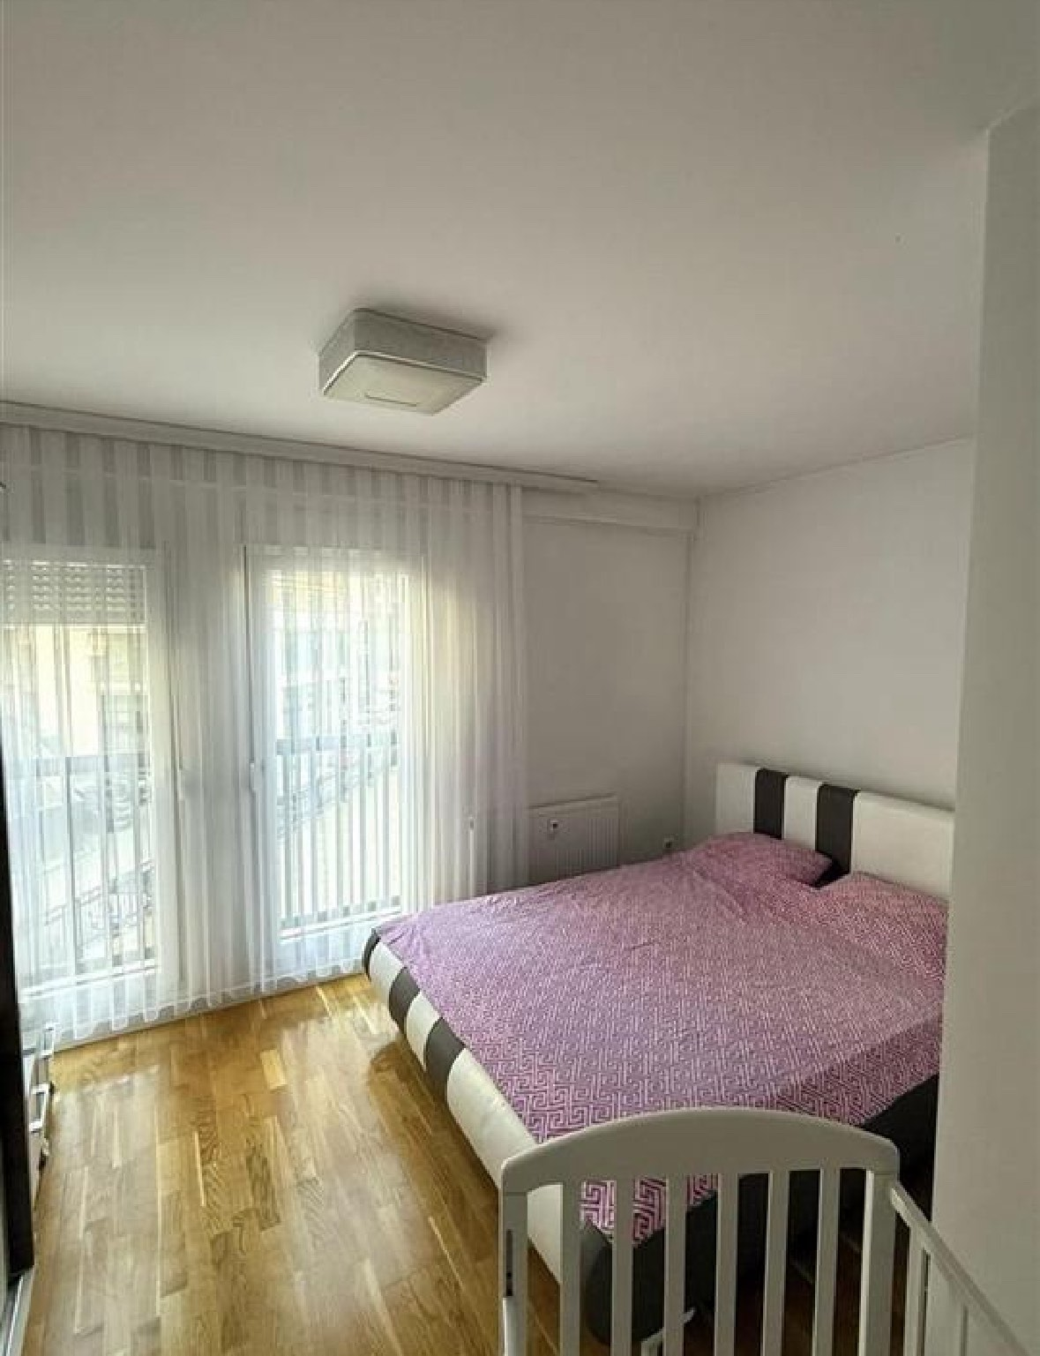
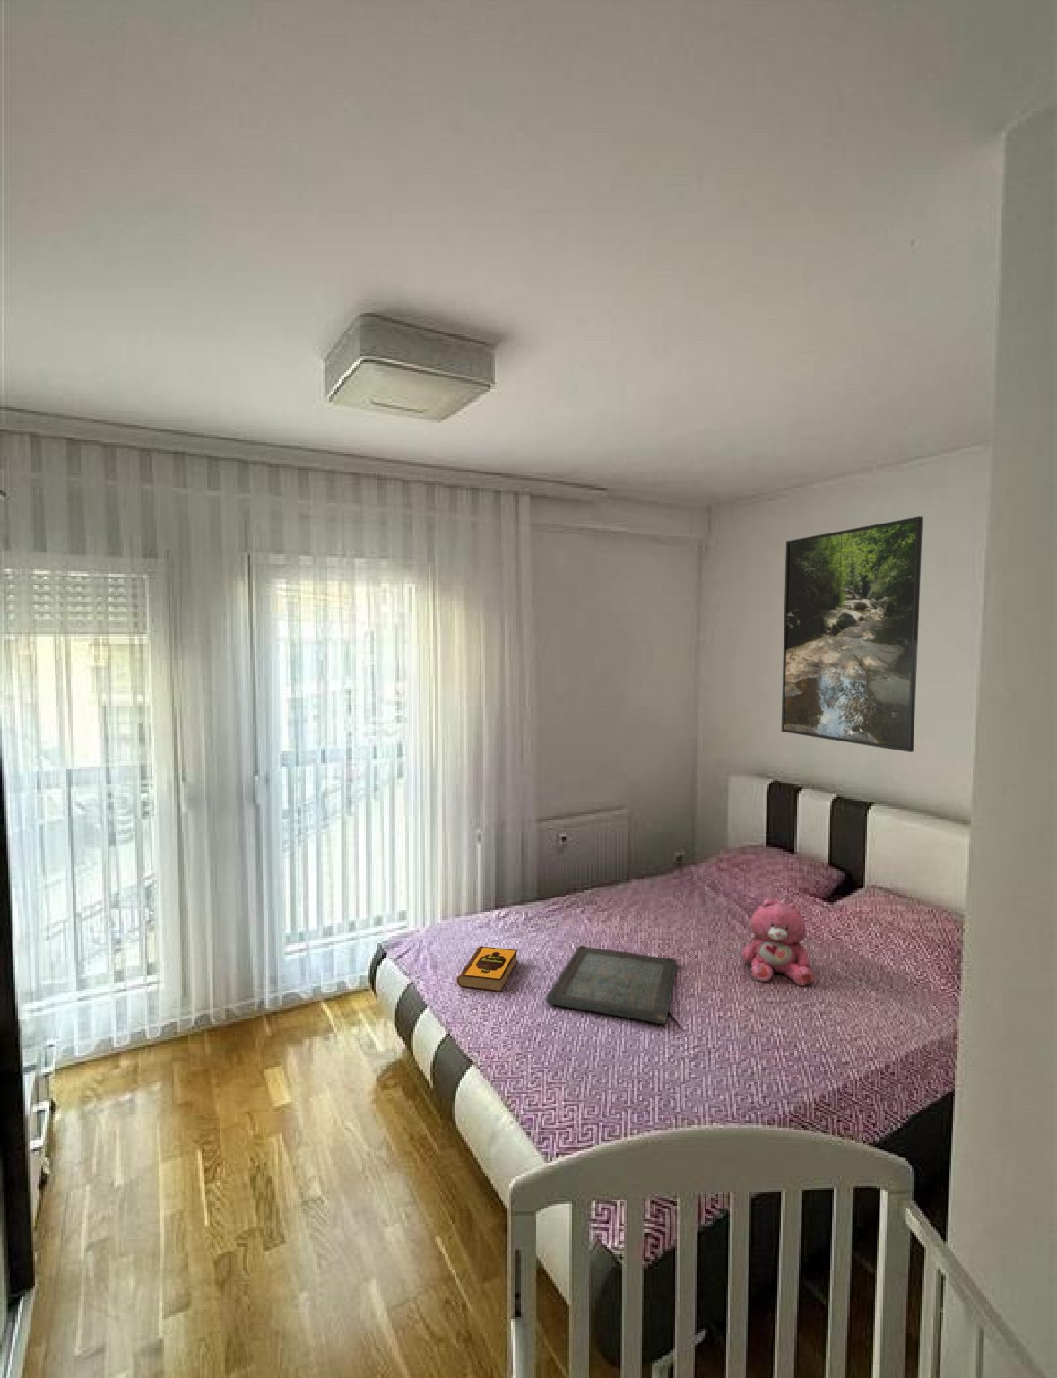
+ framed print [779,515,924,753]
+ teddy bear [741,897,815,987]
+ hardback book [456,945,519,993]
+ serving tray [545,944,677,1025]
